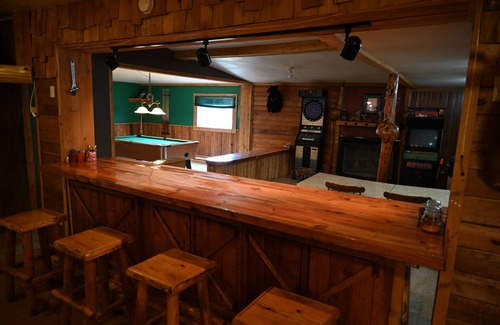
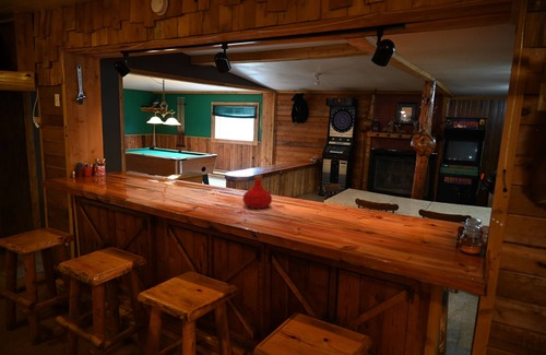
+ bottle [241,174,273,210]
